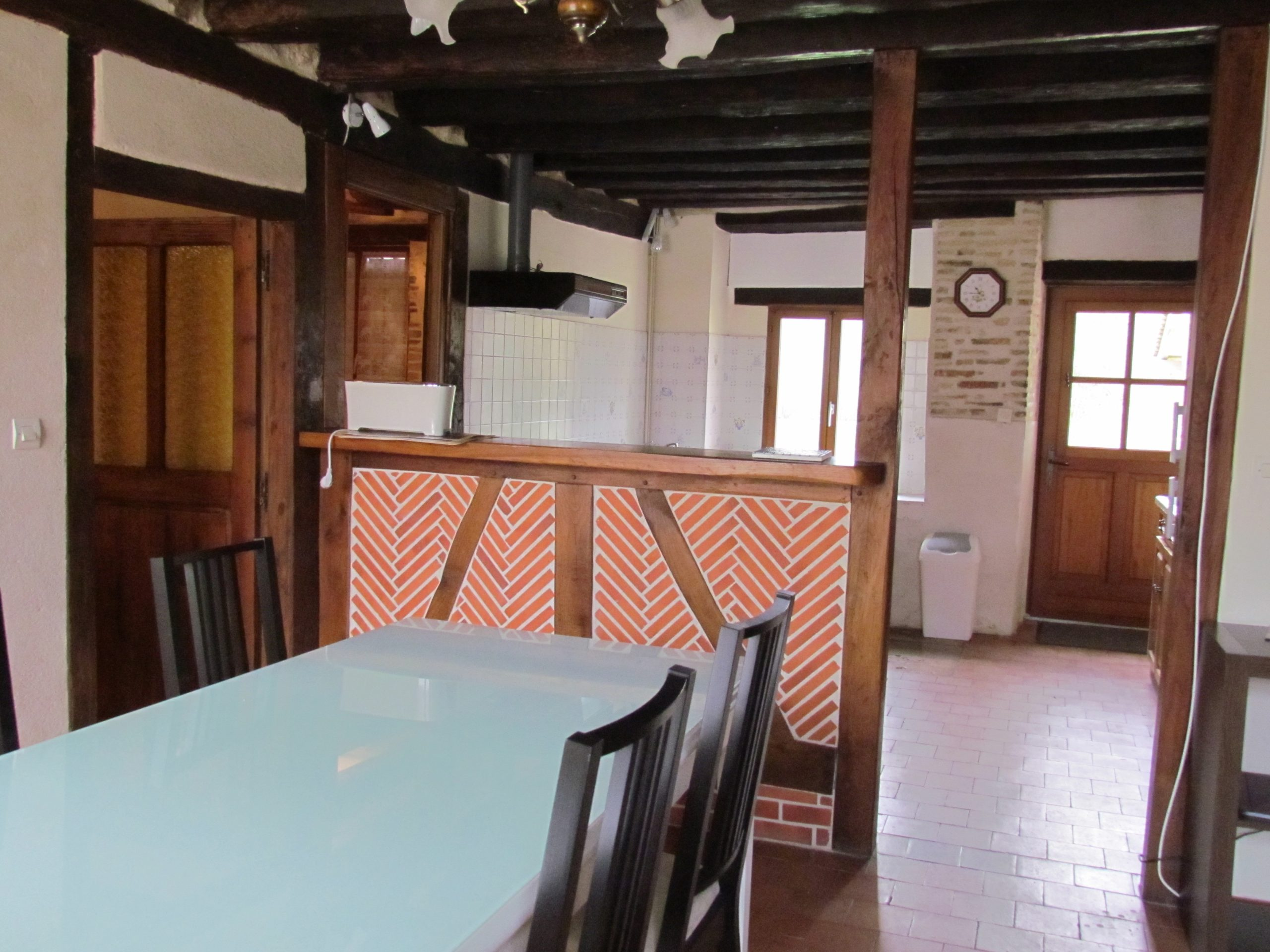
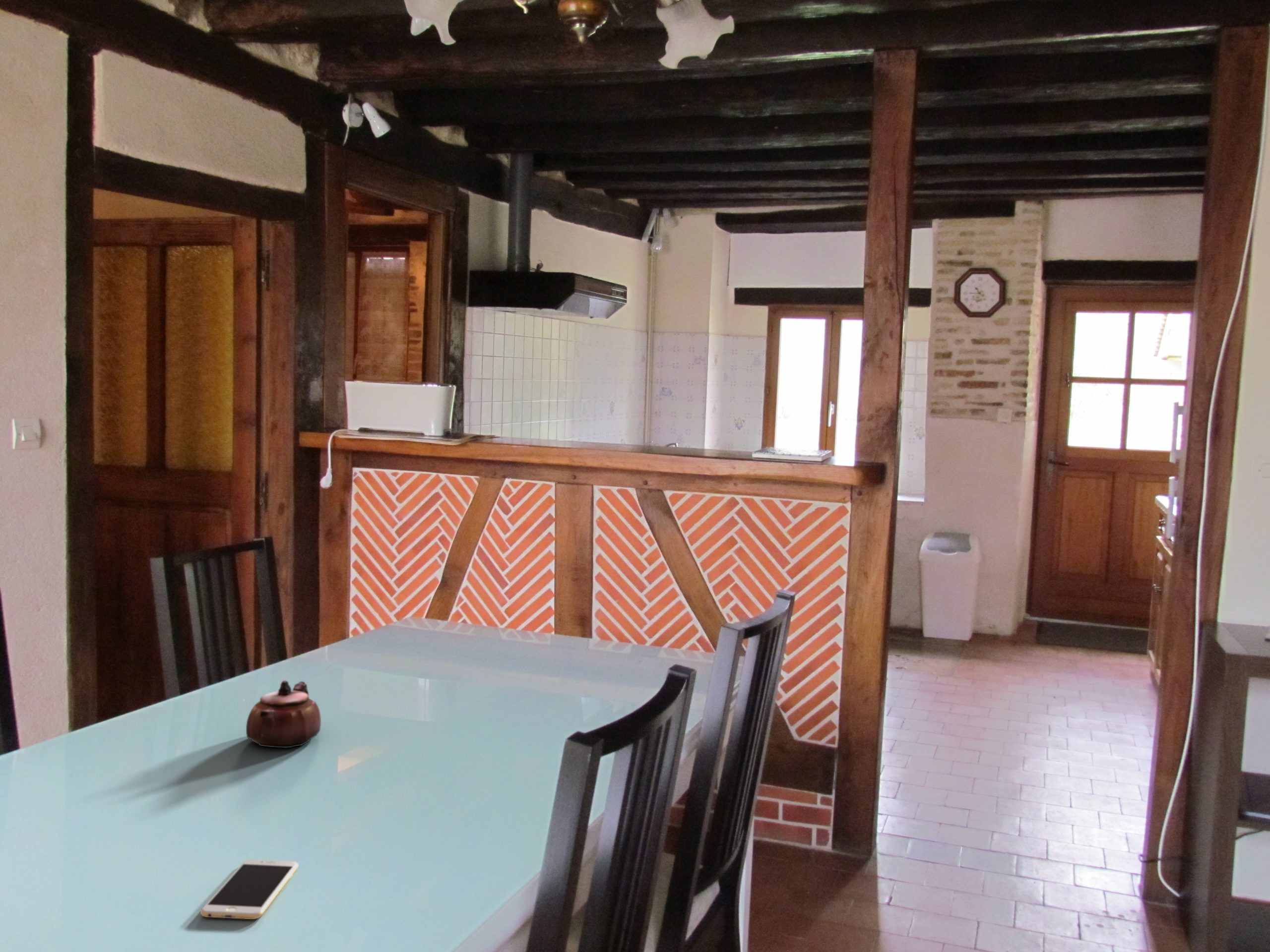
+ smartphone [200,859,299,920]
+ teapot [246,680,321,749]
